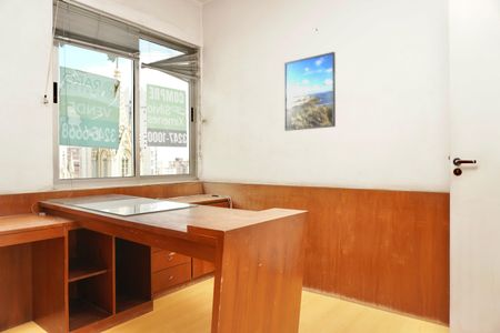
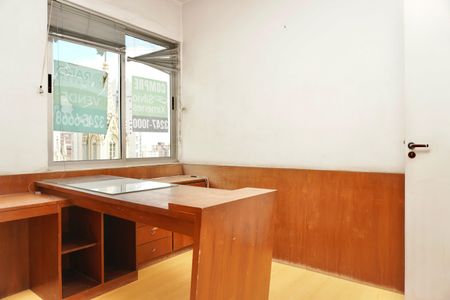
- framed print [283,51,337,132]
